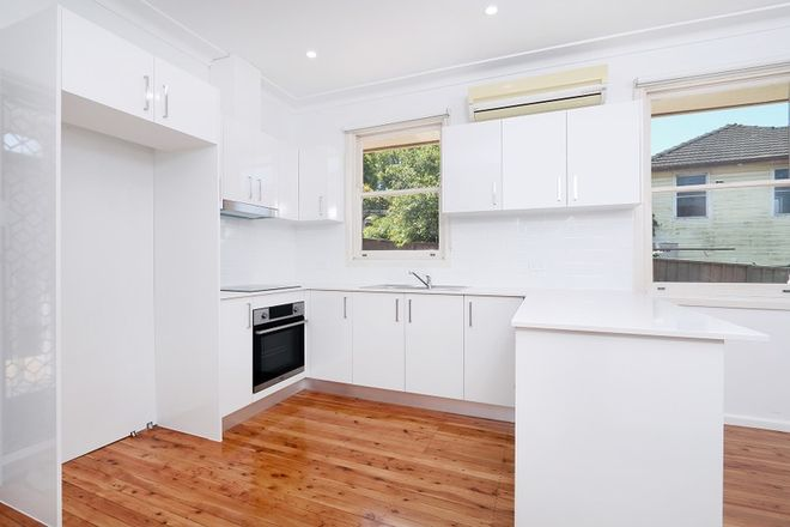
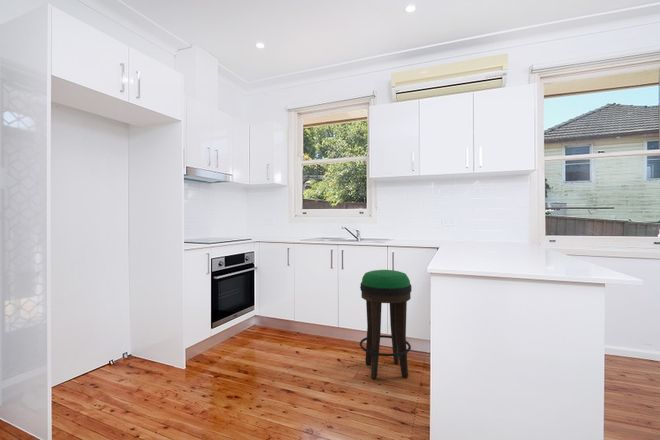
+ bar stool [359,269,413,380]
